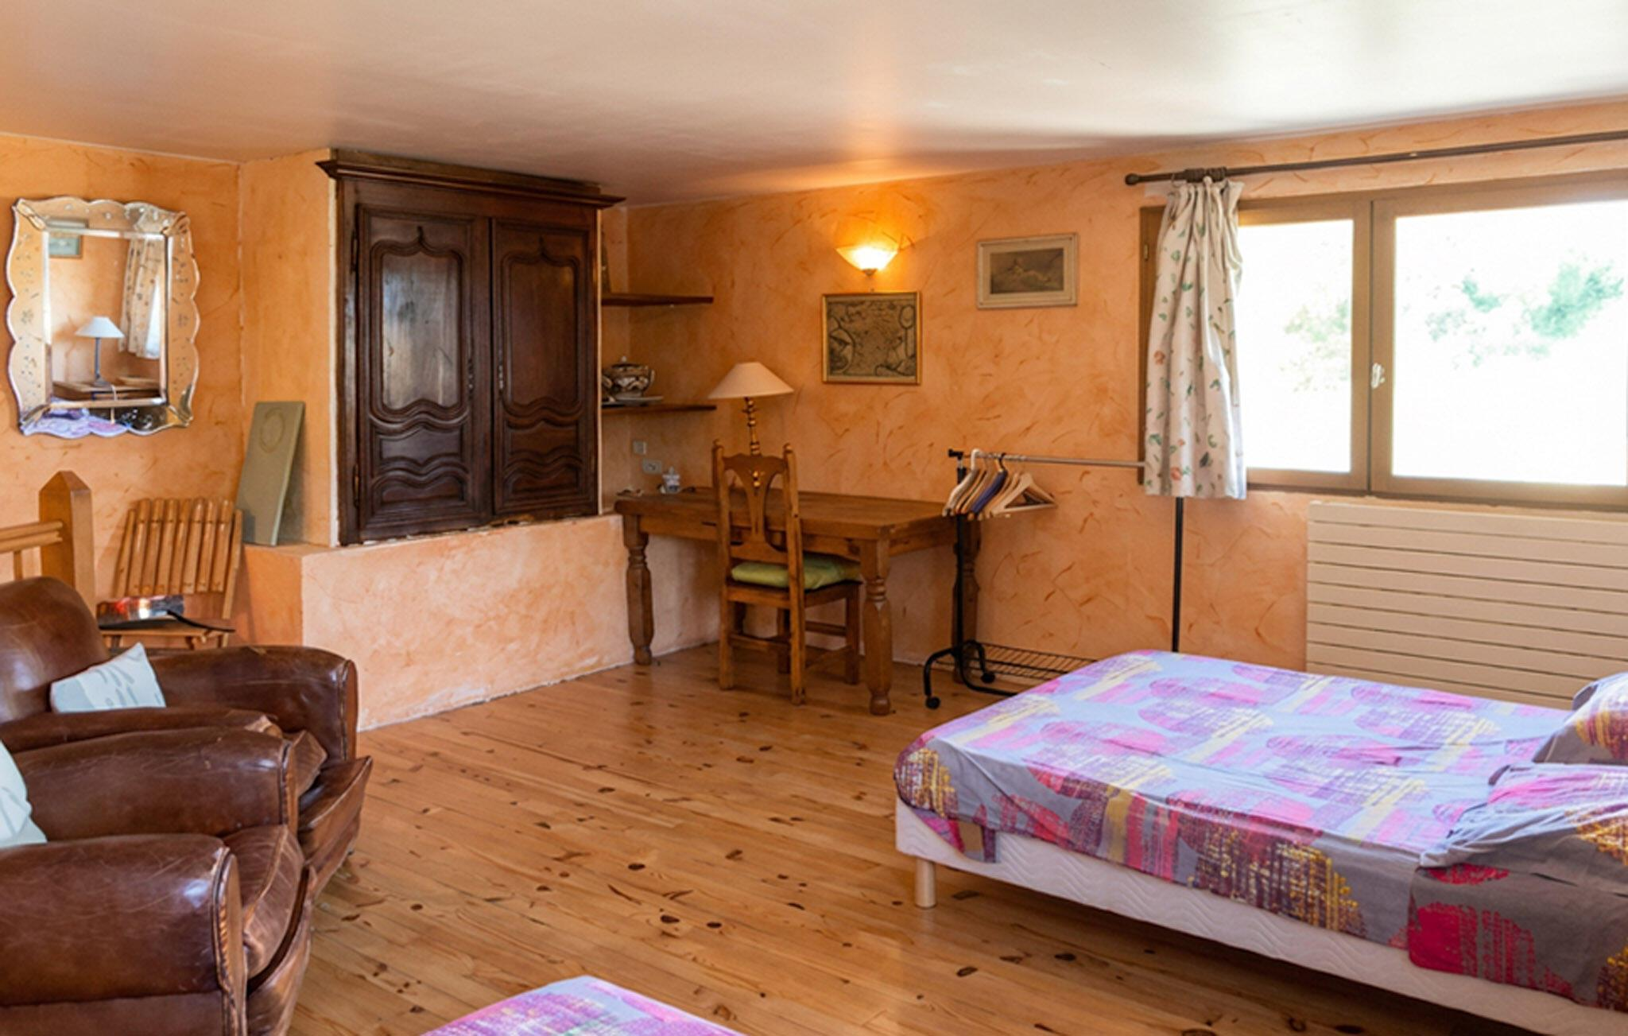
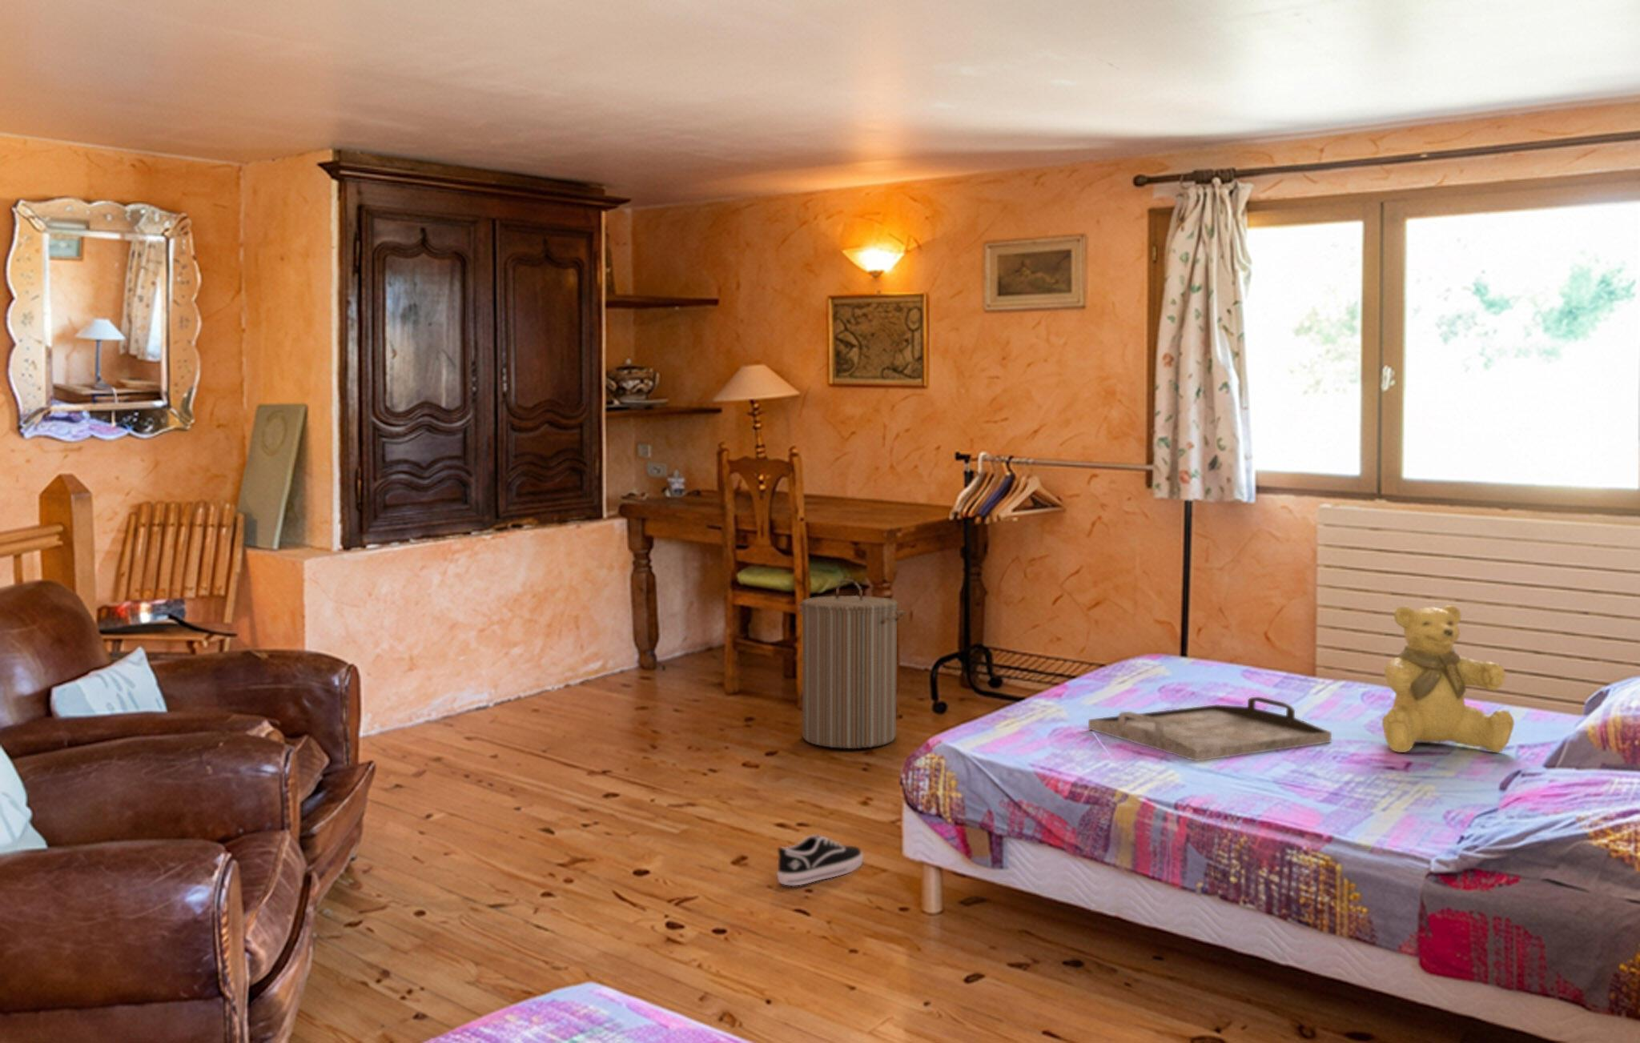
+ teddy bear [1382,605,1514,753]
+ laundry hamper [797,578,905,749]
+ serving tray [1088,695,1333,762]
+ shoe [777,834,864,886]
